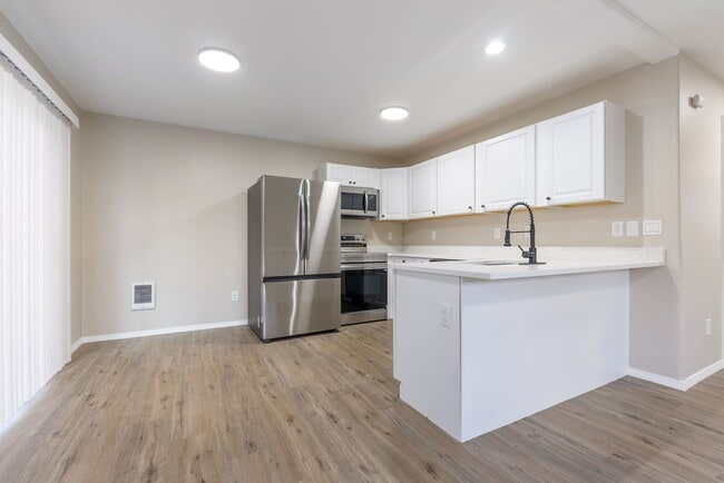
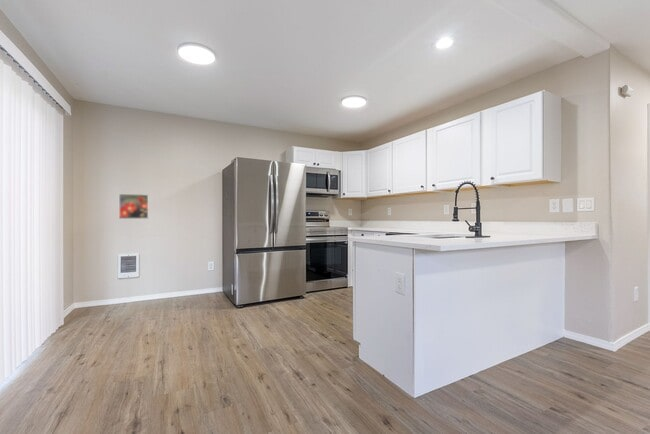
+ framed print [118,193,149,220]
